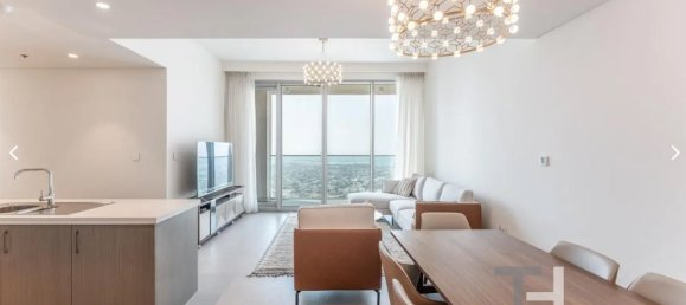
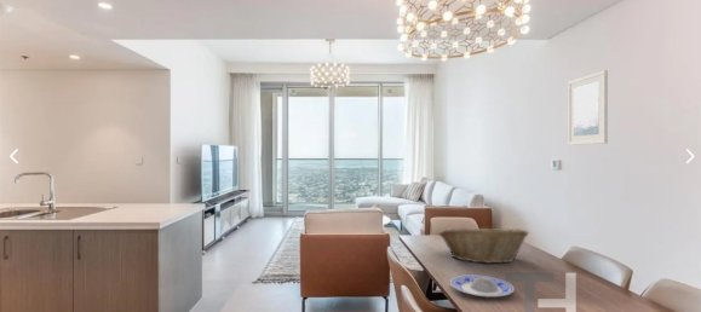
+ plate [449,273,515,299]
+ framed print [567,69,609,146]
+ fruit basket [437,224,529,265]
